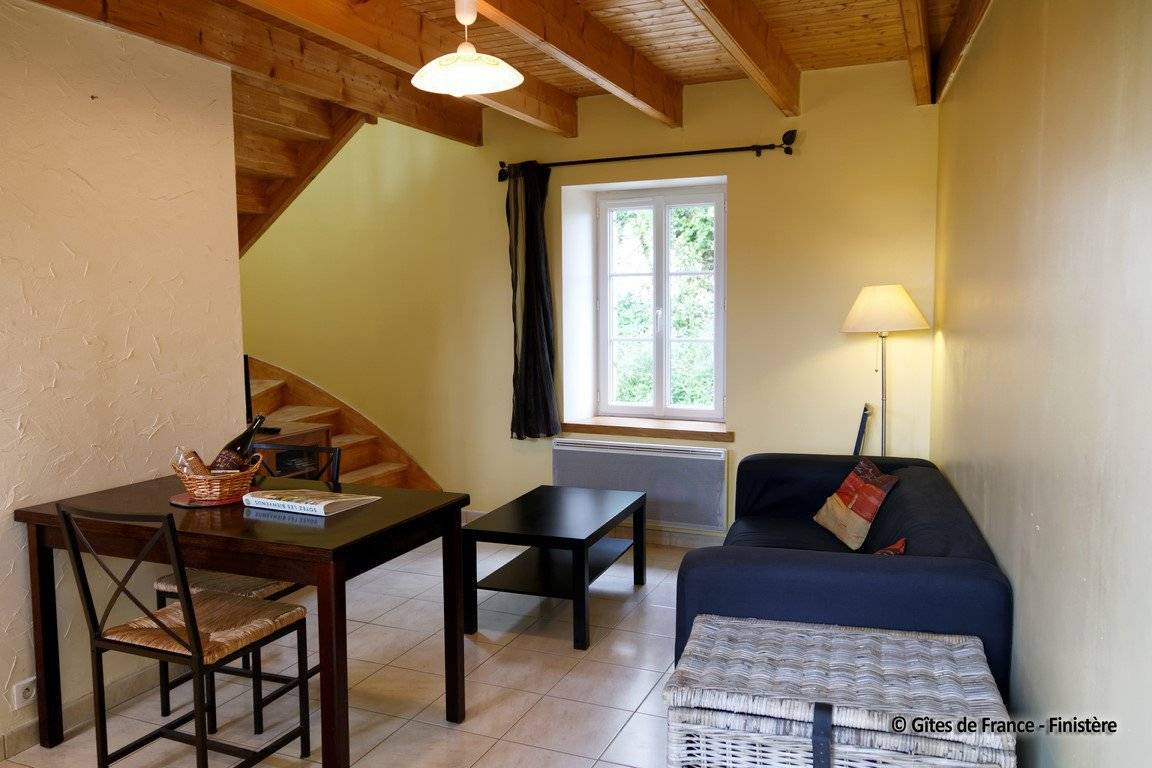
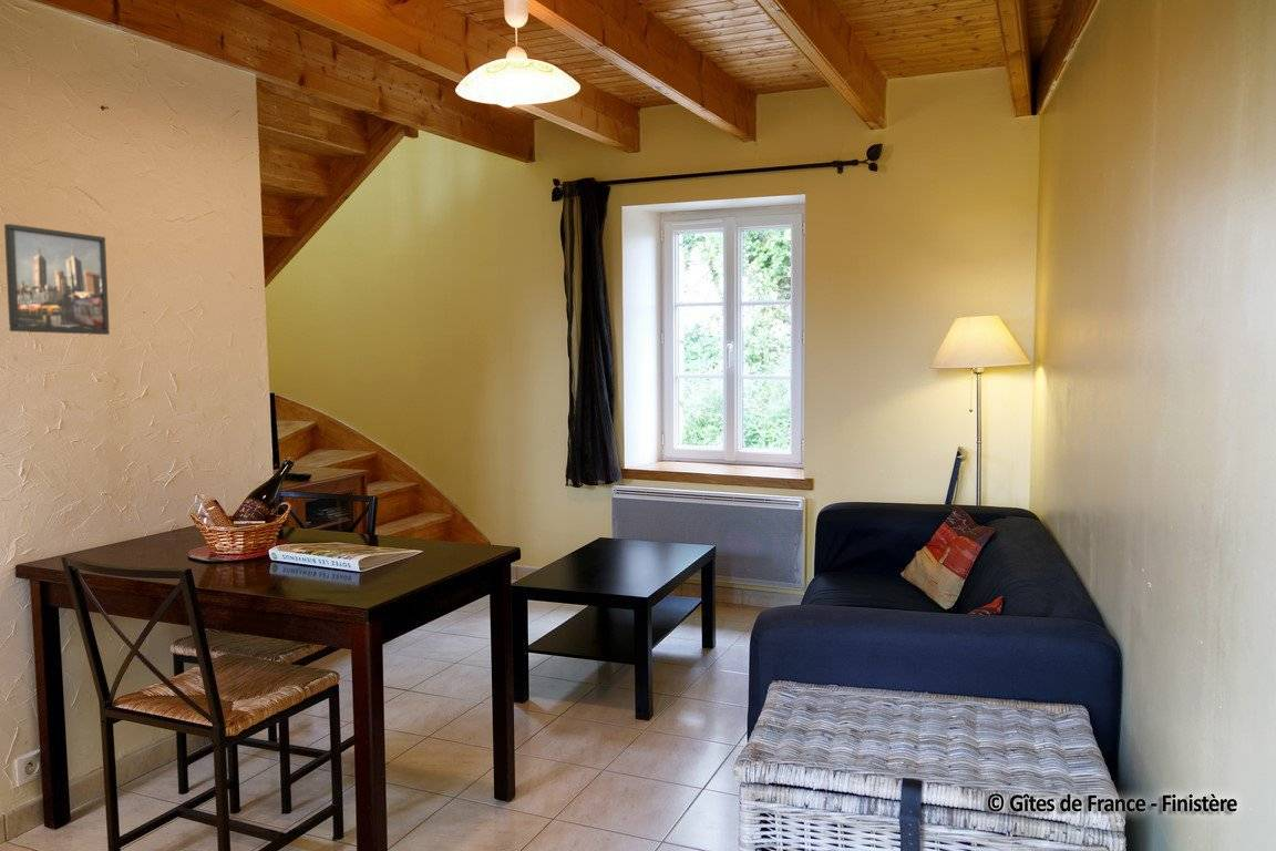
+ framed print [3,223,111,336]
